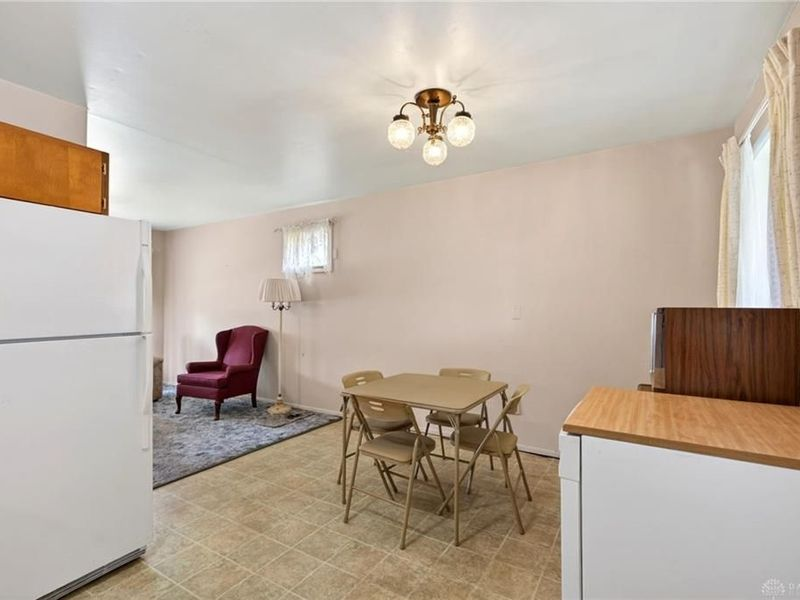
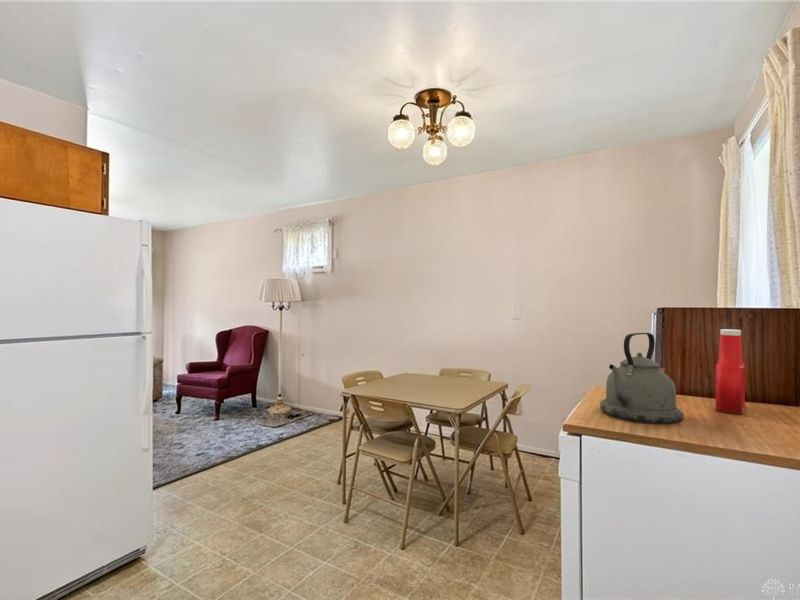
+ soap bottle [715,328,746,415]
+ kettle [599,332,684,425]
